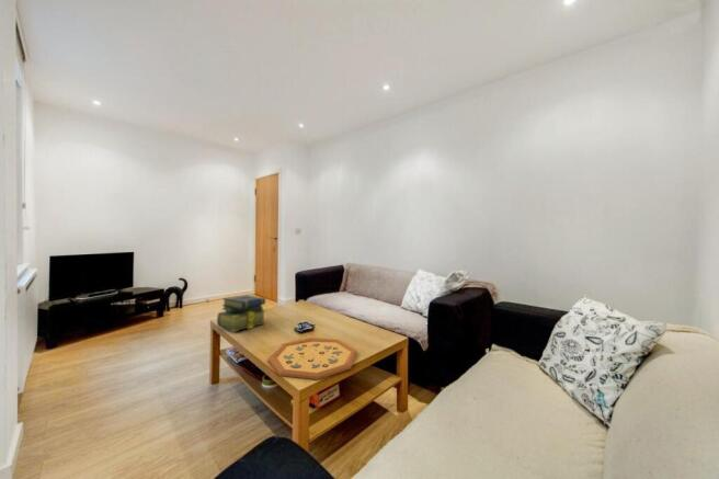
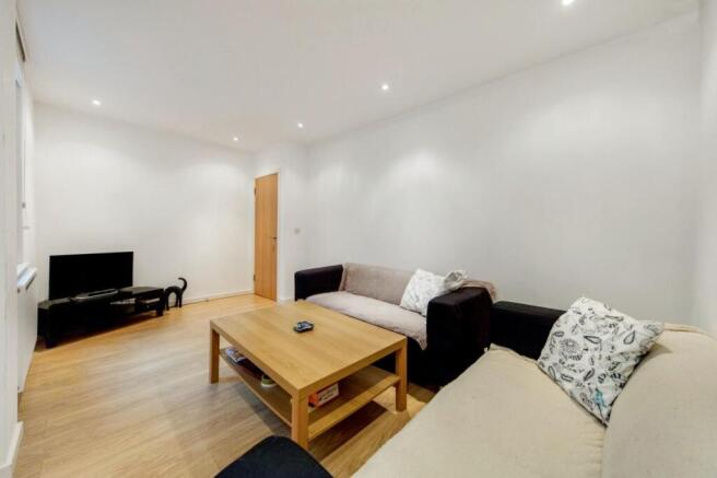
- decorative tray [267,337,358,380]
- stack of books [216,294,267,333]
